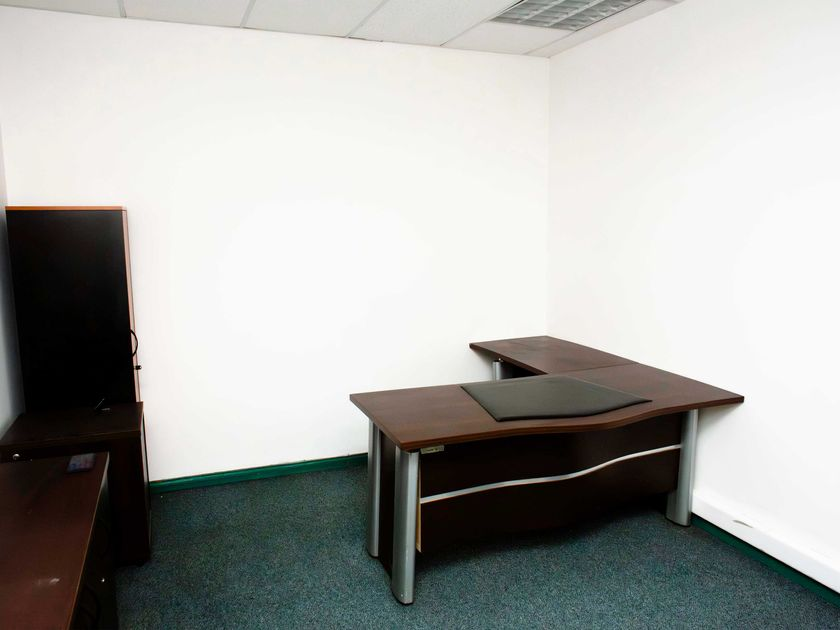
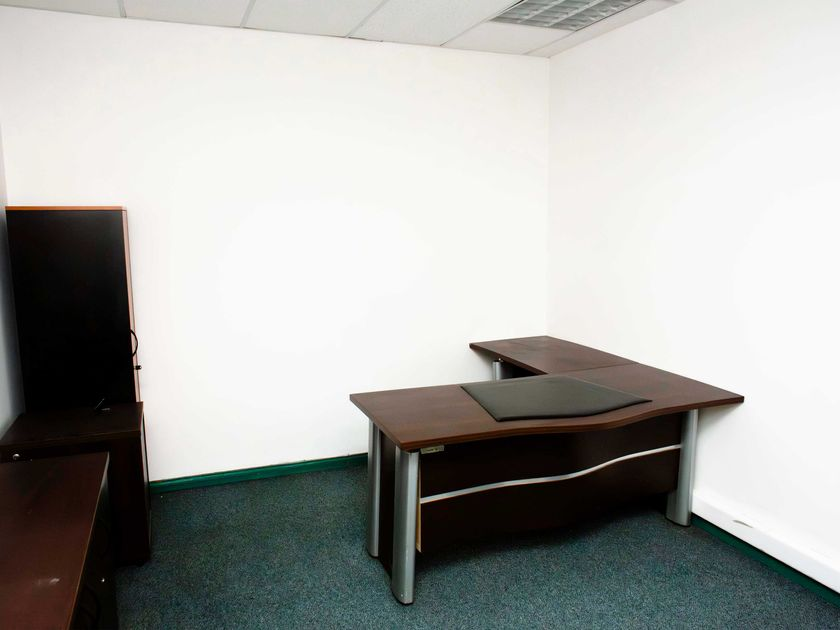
- smartphone [65,452,96,474]
